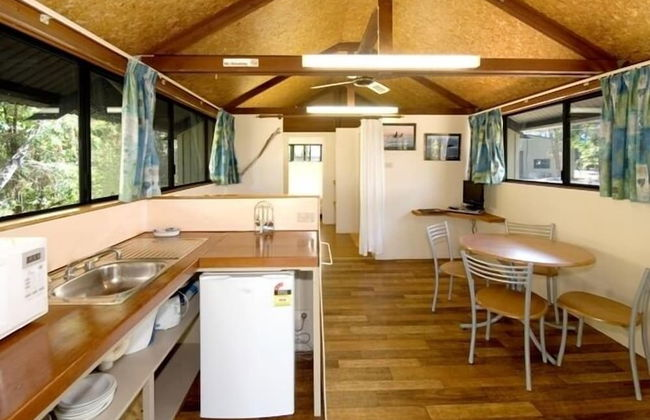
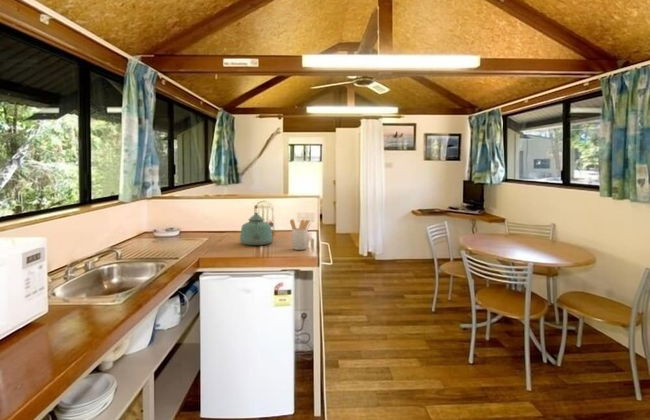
+ utensil holder [289,218,312,251]
+ kettle [239,204,274,246]
